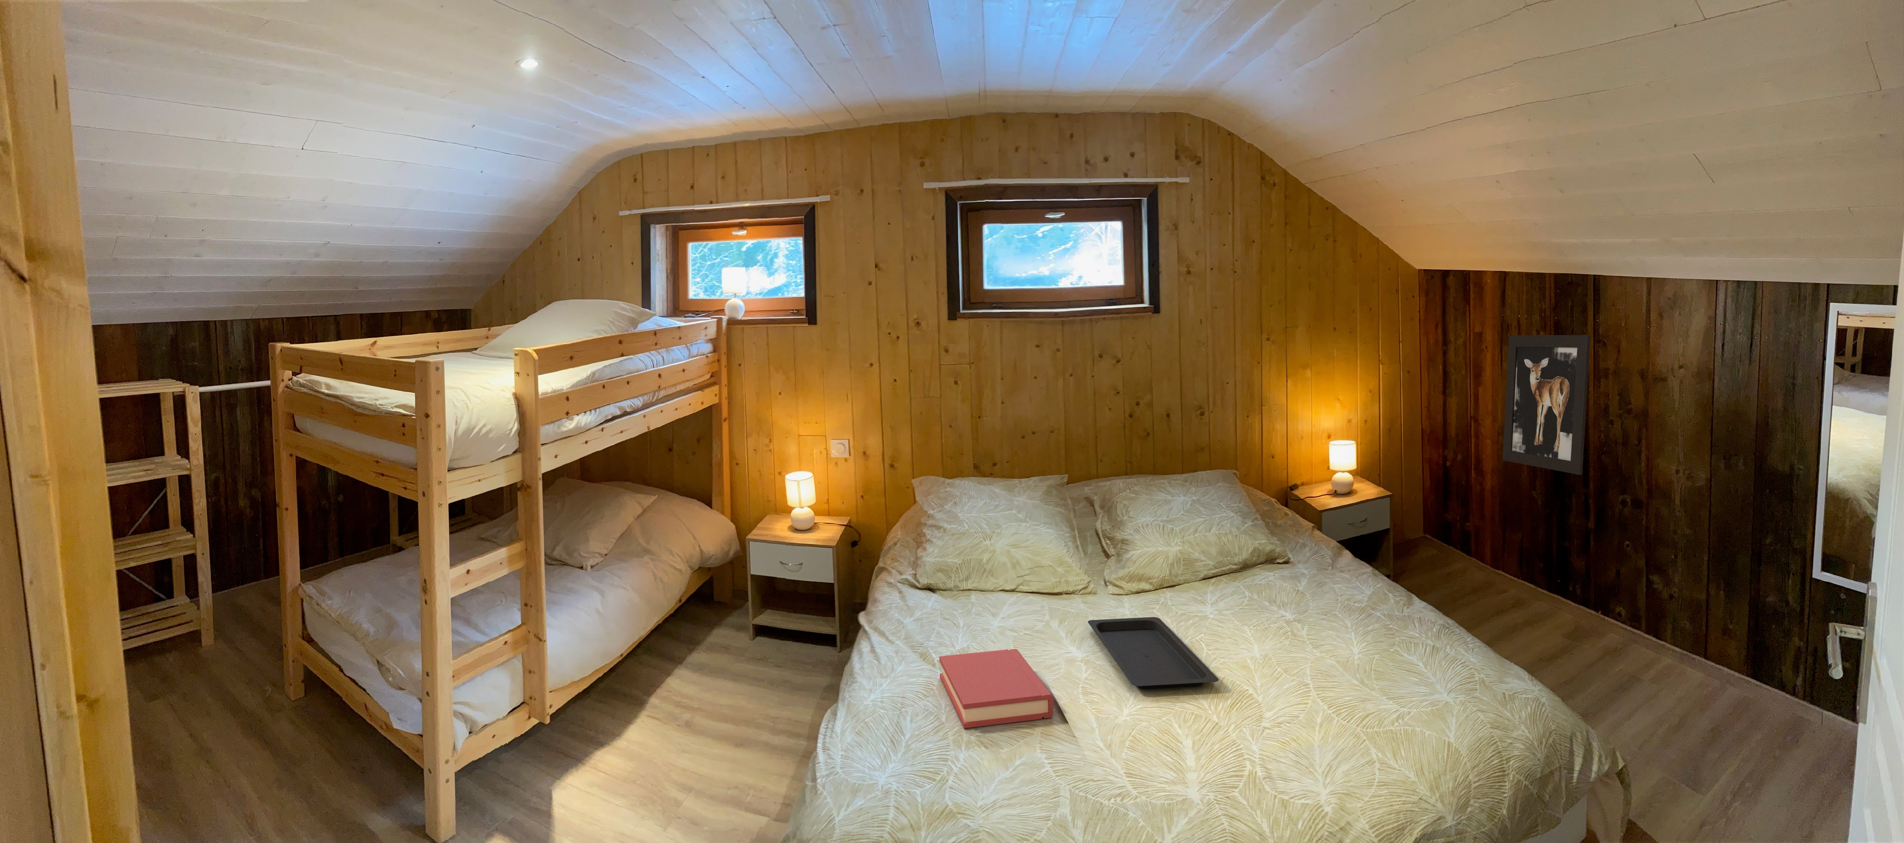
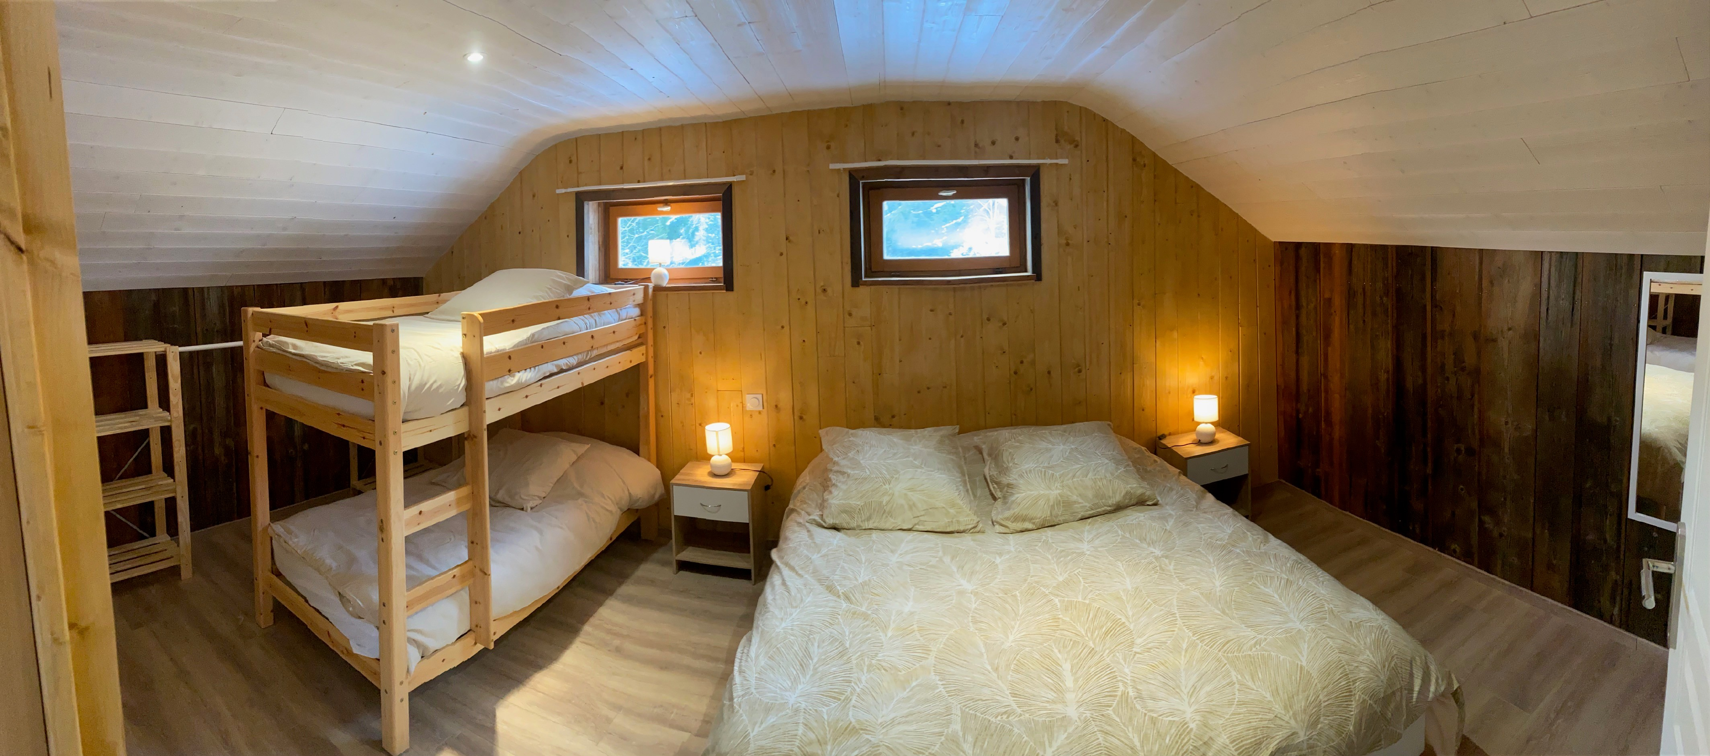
- hardback book [939,649,1054,729]
- serving tray [1087,617,1219,689]
- wall art [1502,334,1591,475]
